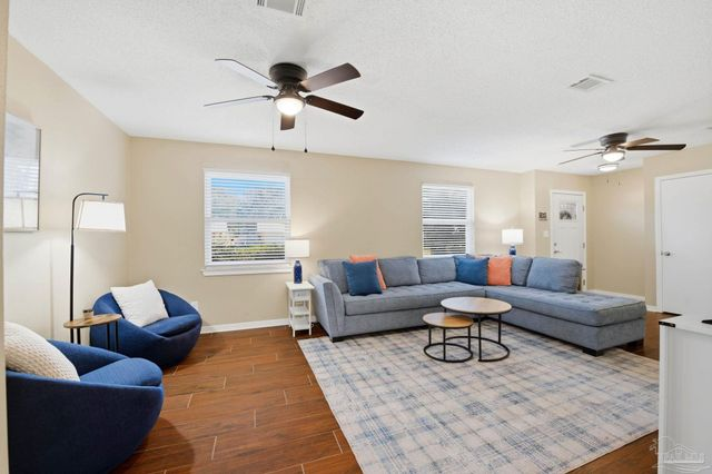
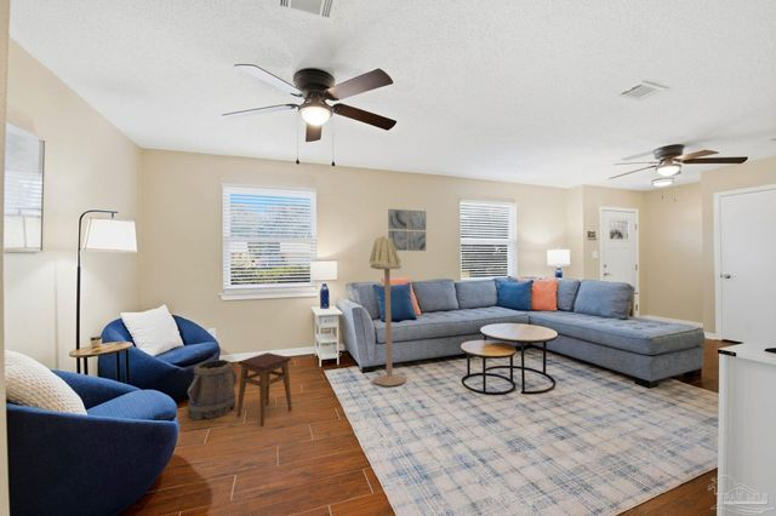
+ floor lamp [369,235,407,388]
+ bucket [187,359,238,420]
+ wall art [387,208,427,252]
+ stool [235,351,293,426]
